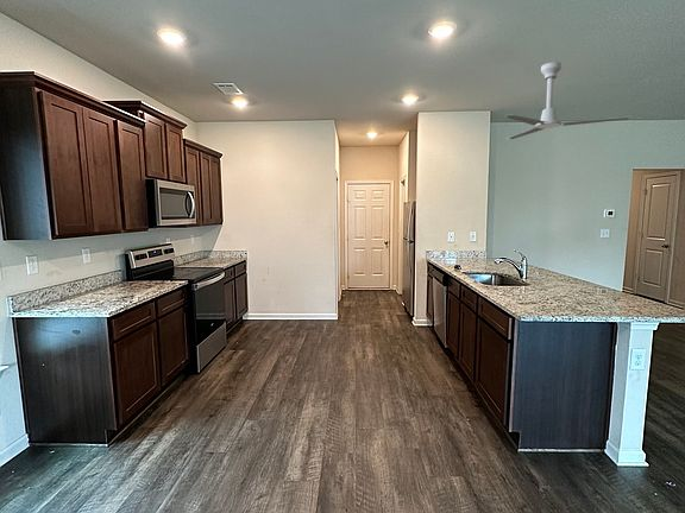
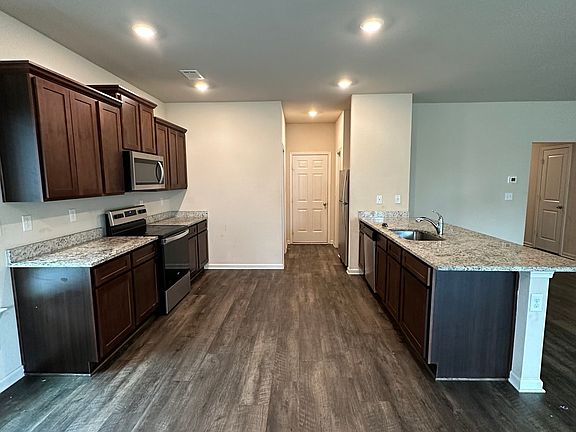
- ceiling fan [504,61,631,140]
